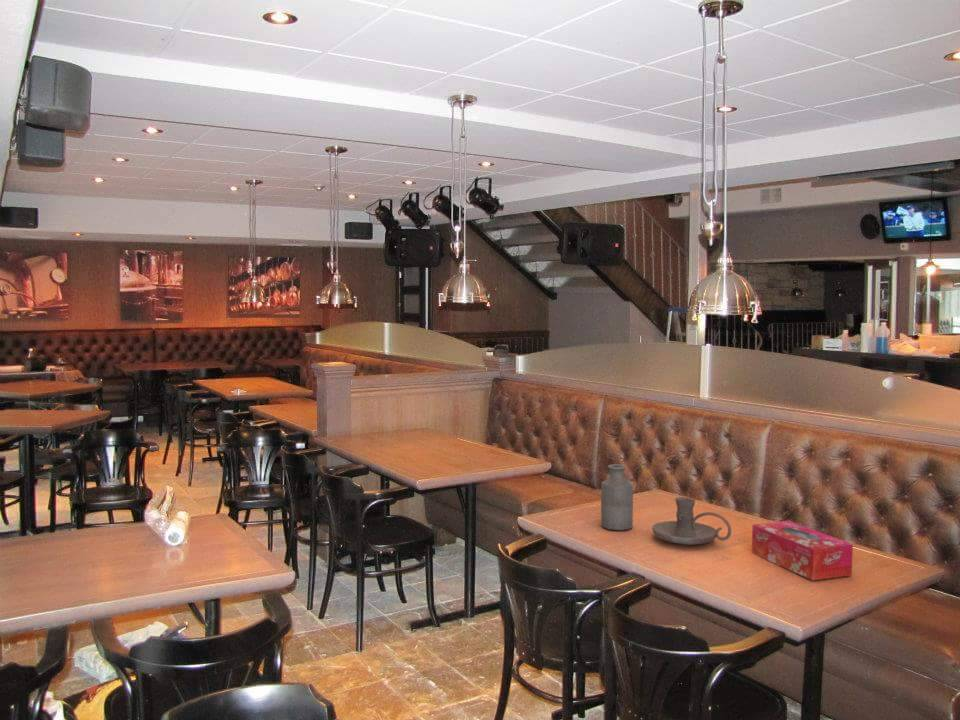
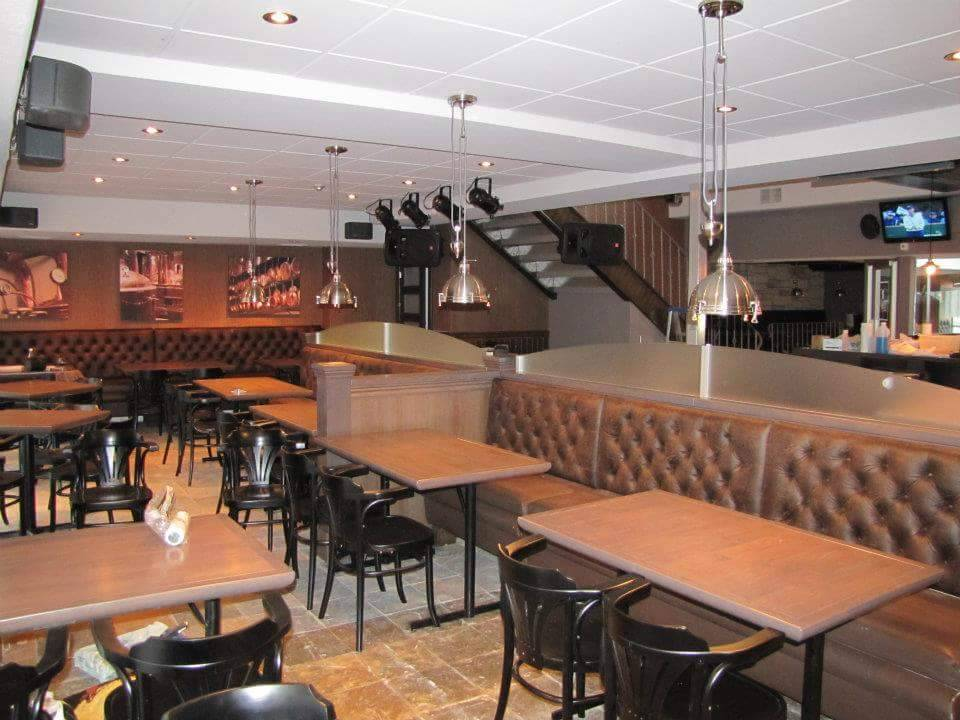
- candle holder [651,496,732,546]
- bottle [600,463,634,532]
- tissue box [751,520,854,581]
